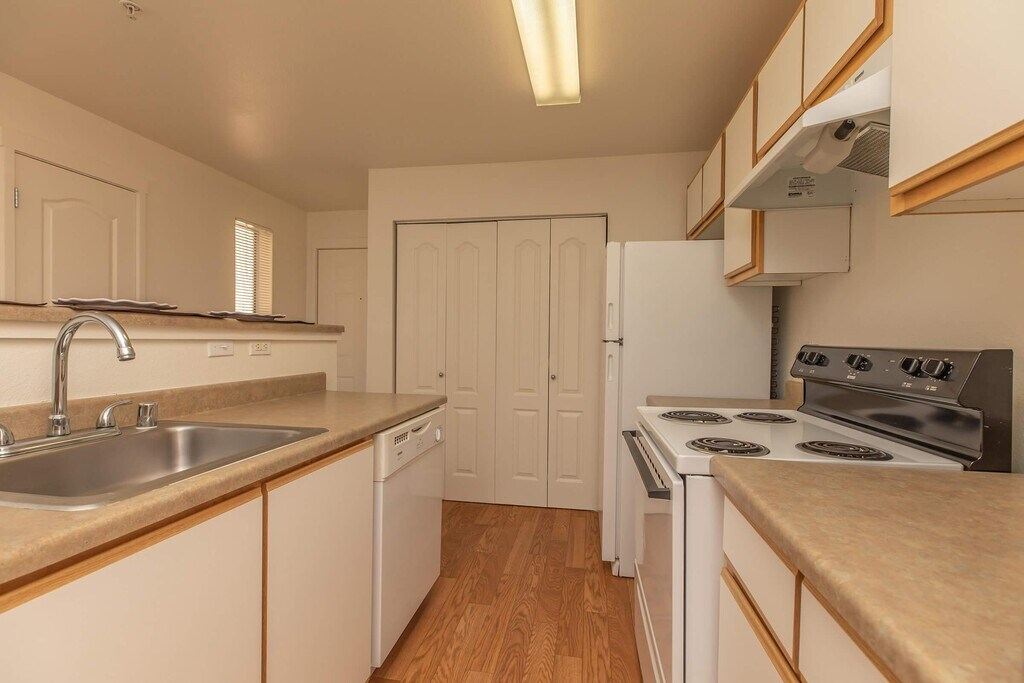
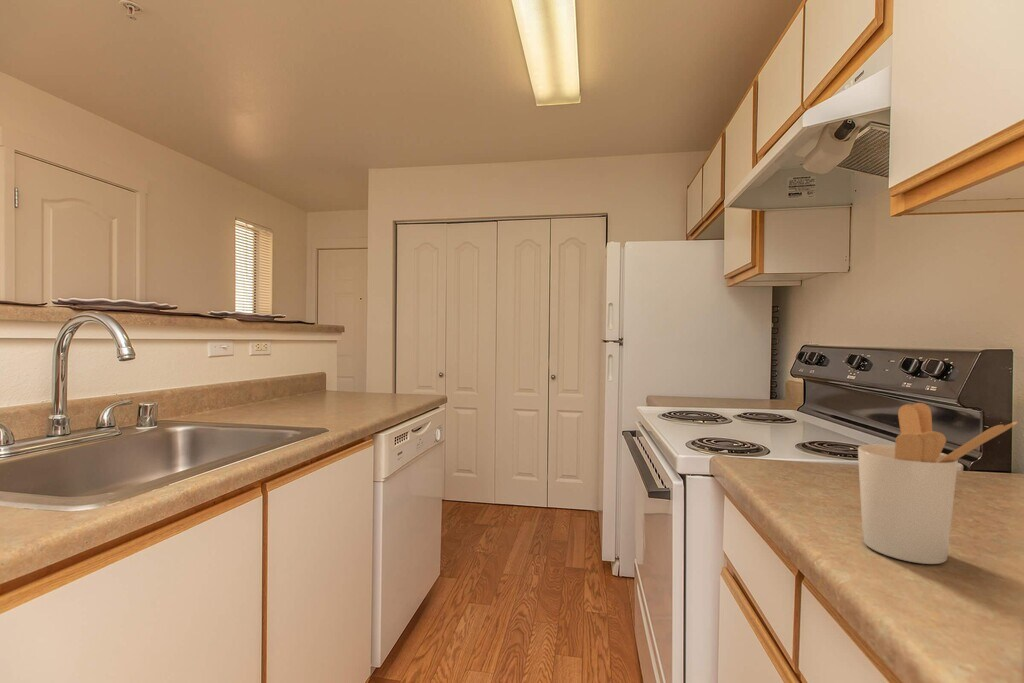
+ utensil holder [857,402,1019,565]
